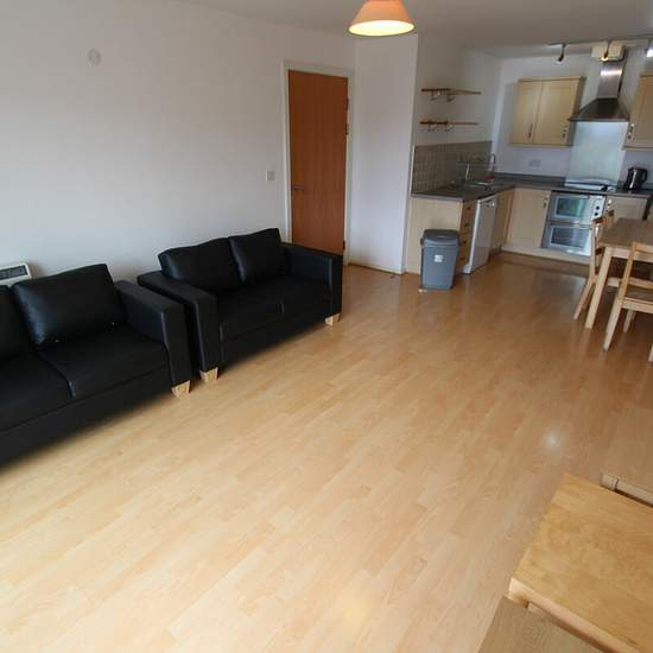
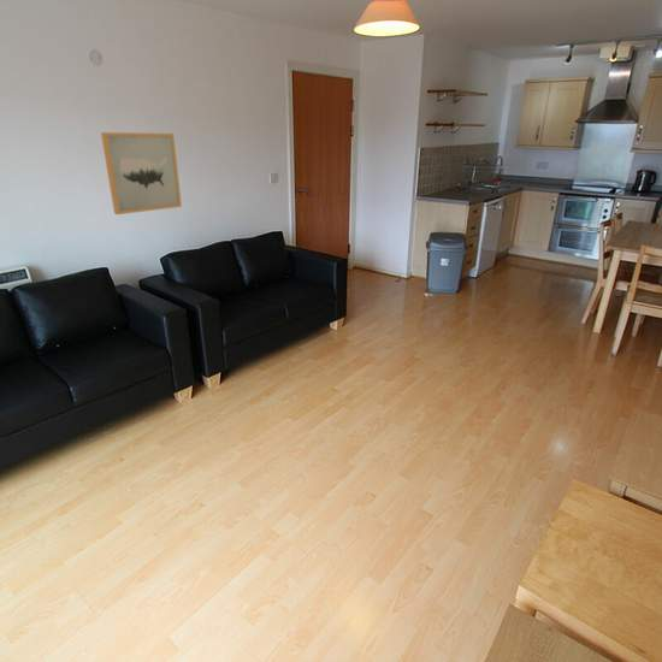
+ wall art [100,131,183,215]
